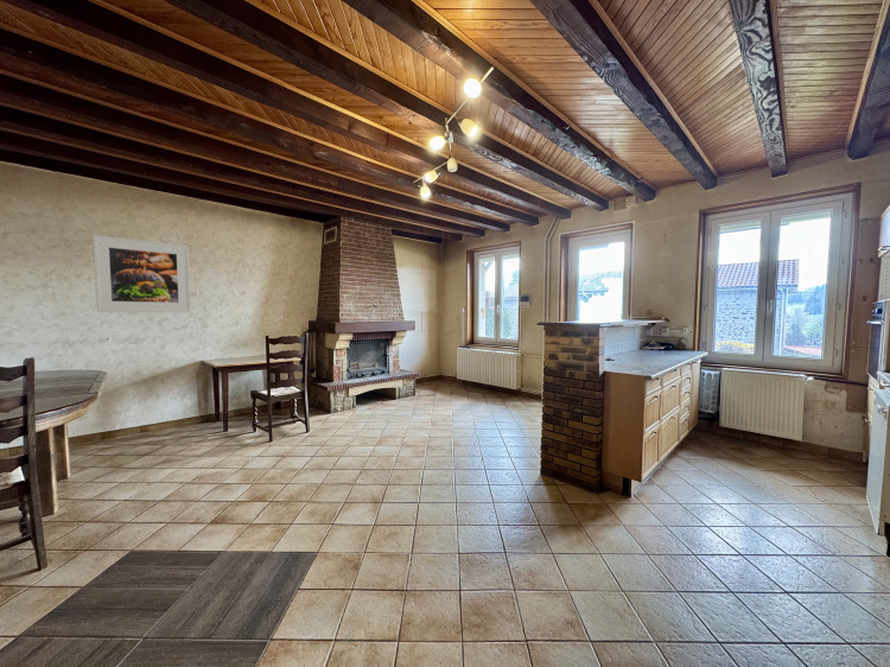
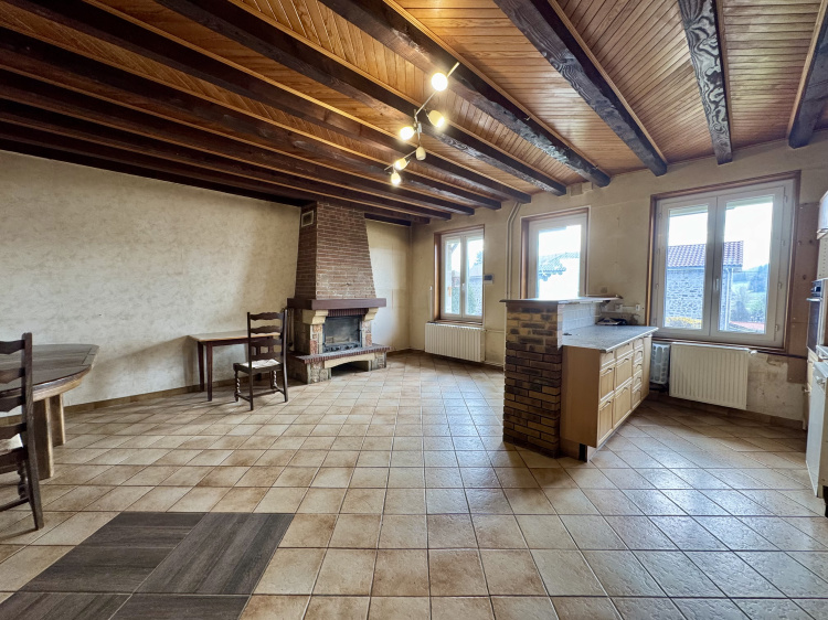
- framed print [91,234,192,313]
